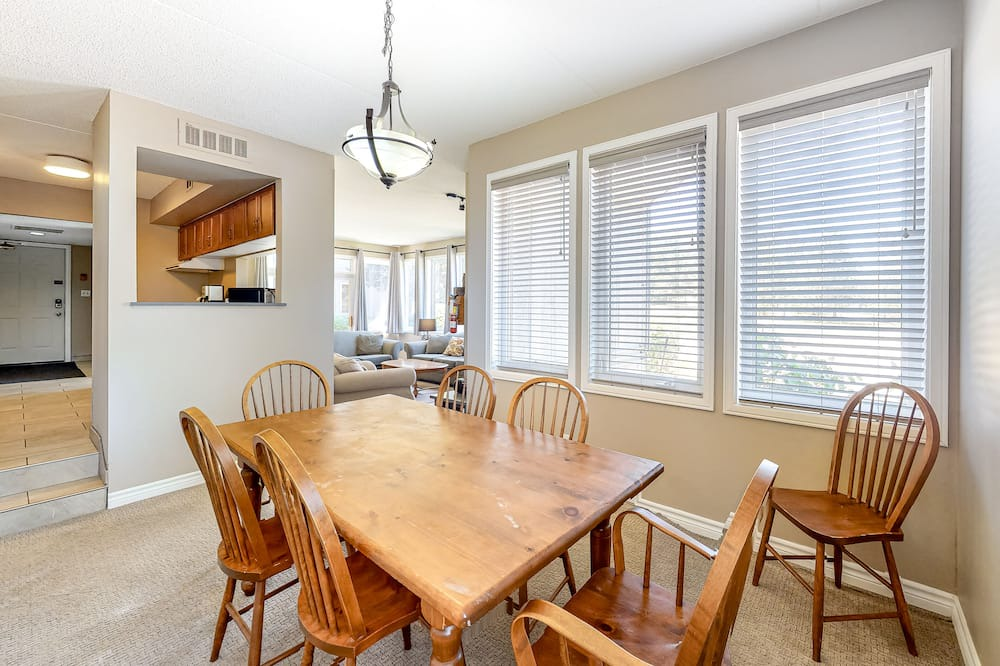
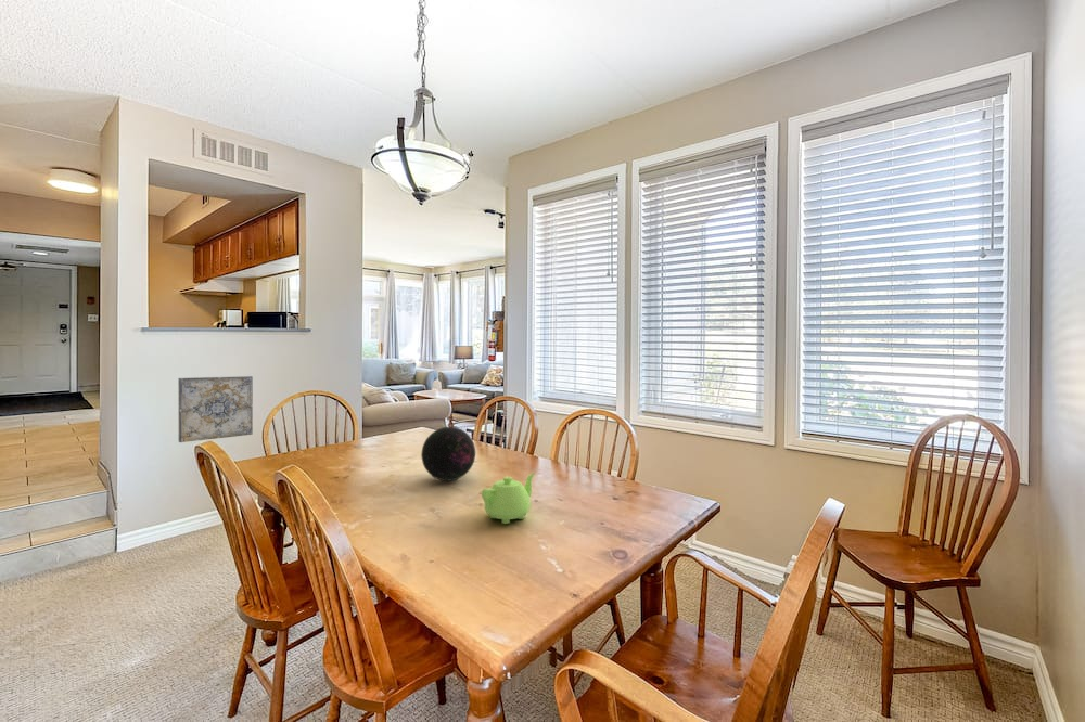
+ decorative orb [420,426,476,482]
+ teapot [481,472,536,525]
+ wall art [177,375,254,443]
